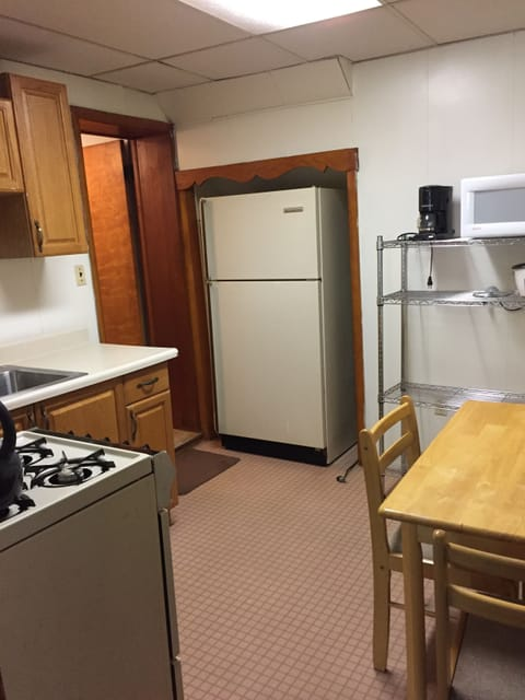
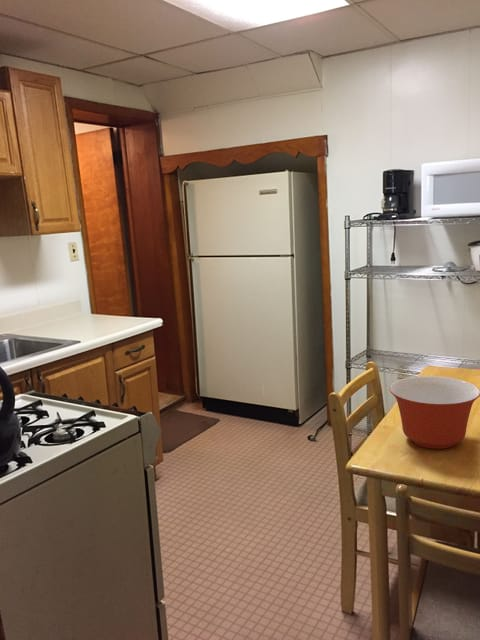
+ mixing bowl [389,375,480,450]
